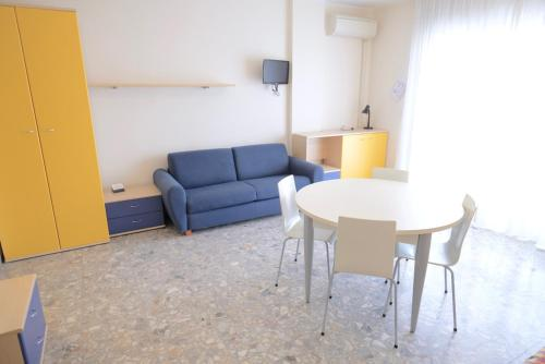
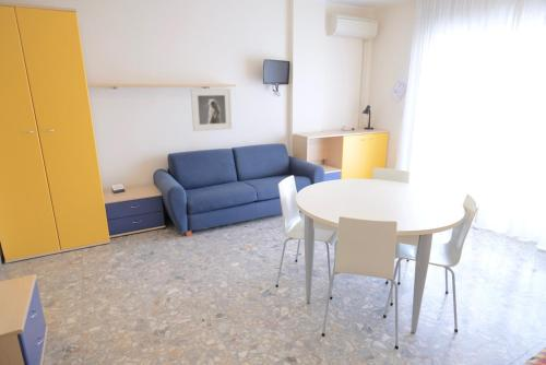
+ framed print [190,87,233,132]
